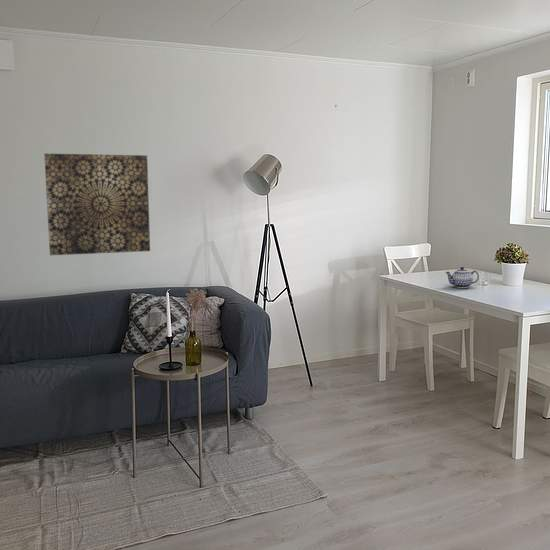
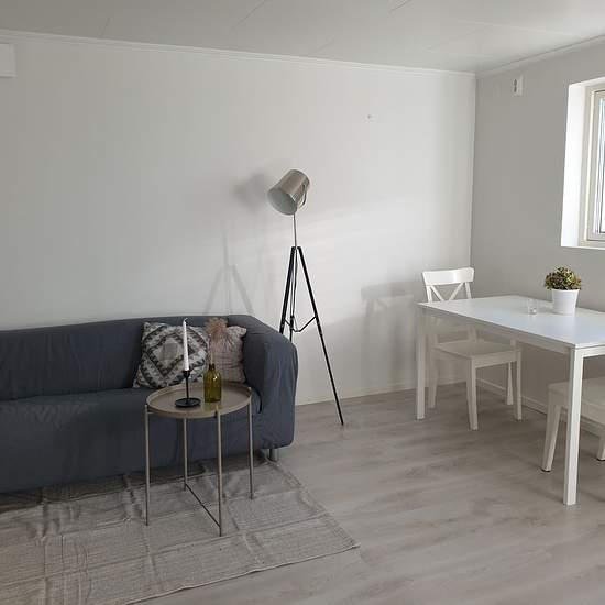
- wall art [43,153,151,256]
- teapot [444,266,480,289]
